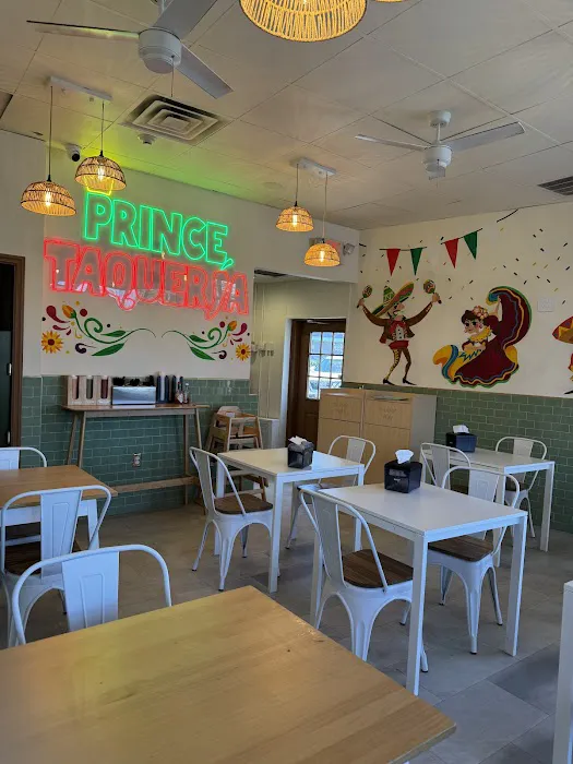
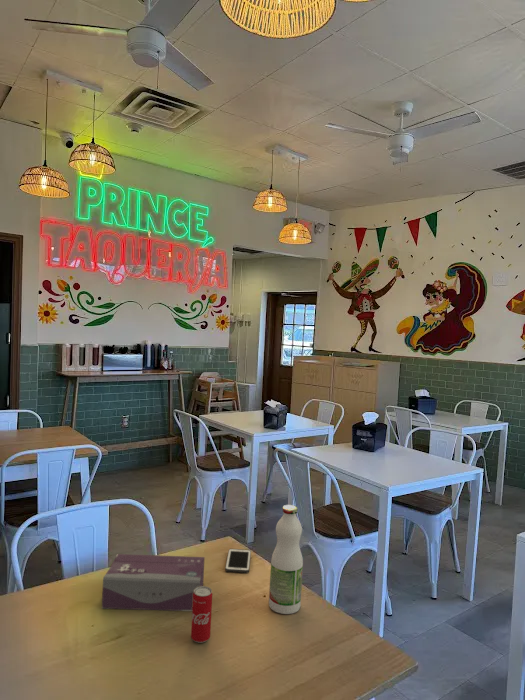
+ tissue box [101,553,206,612]
+ beverage can [190,585,213,644]
+ juice bottle [268,504,304,615]
+ cell phone [224,548,252,574]
